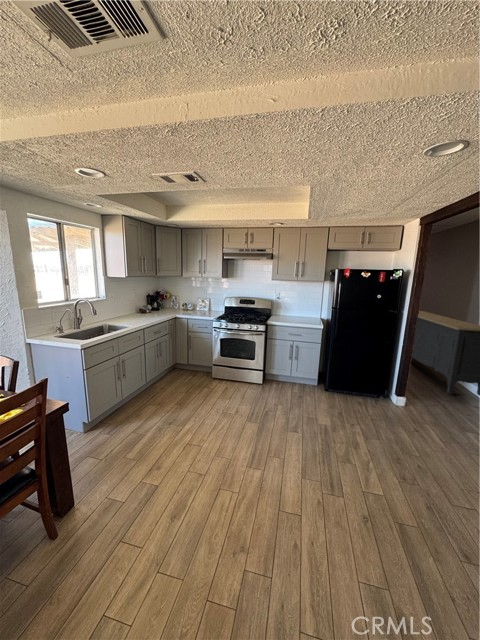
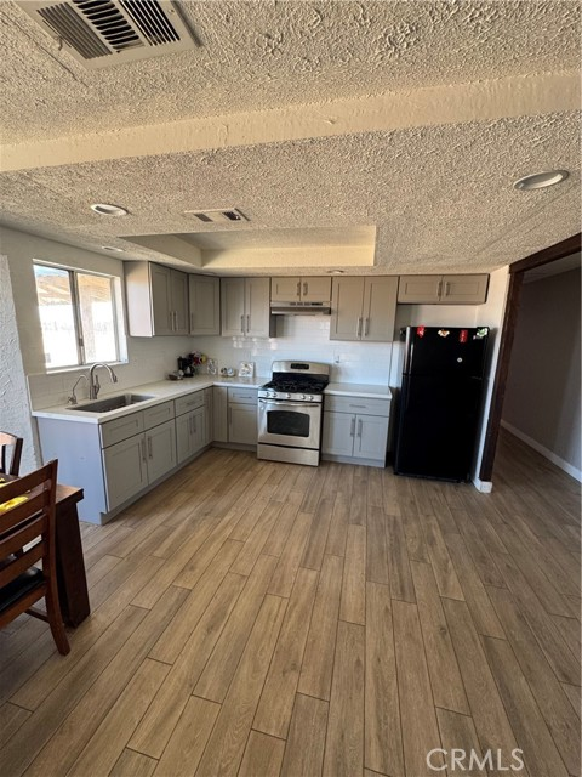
- sideboard [411,310,480,397]
